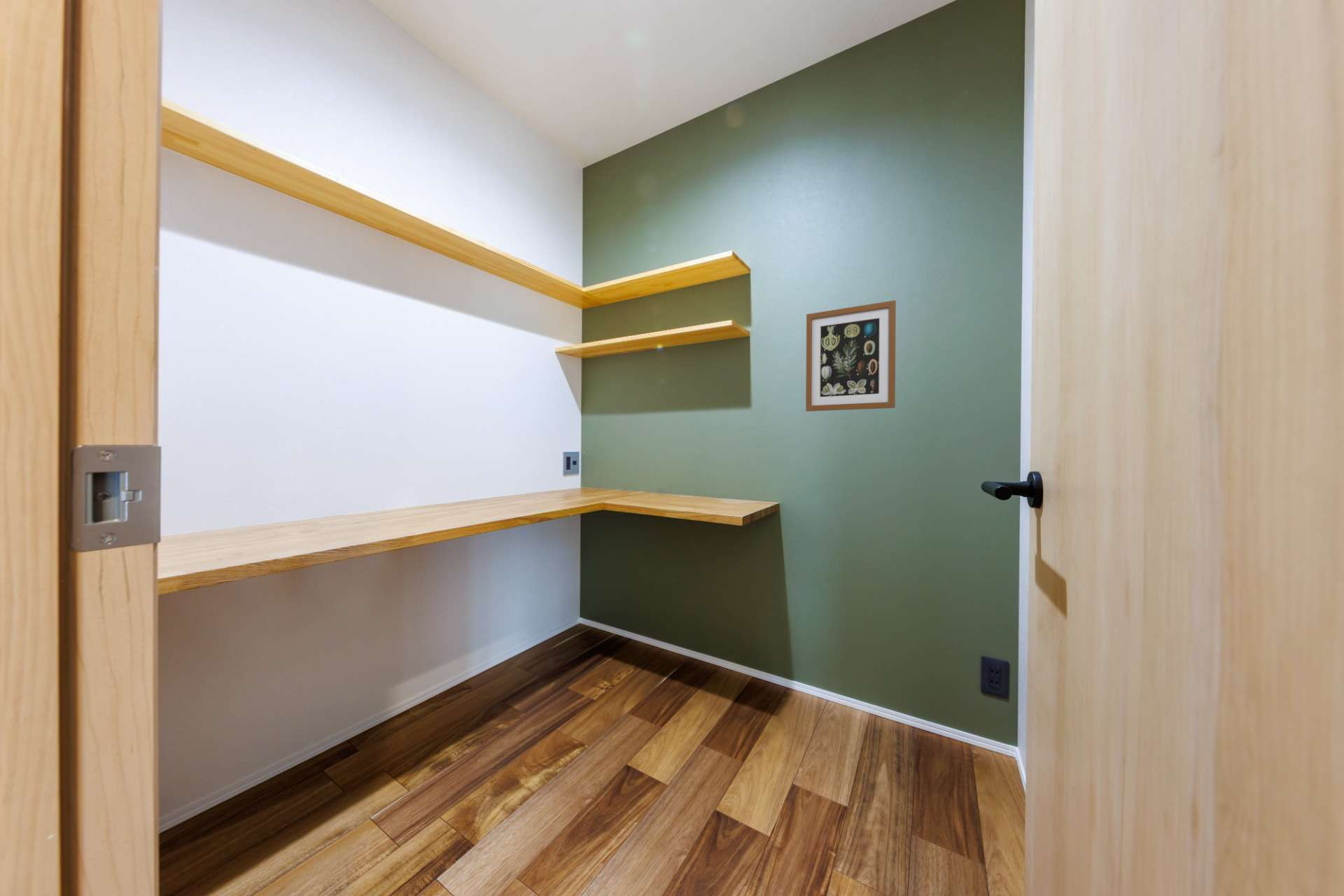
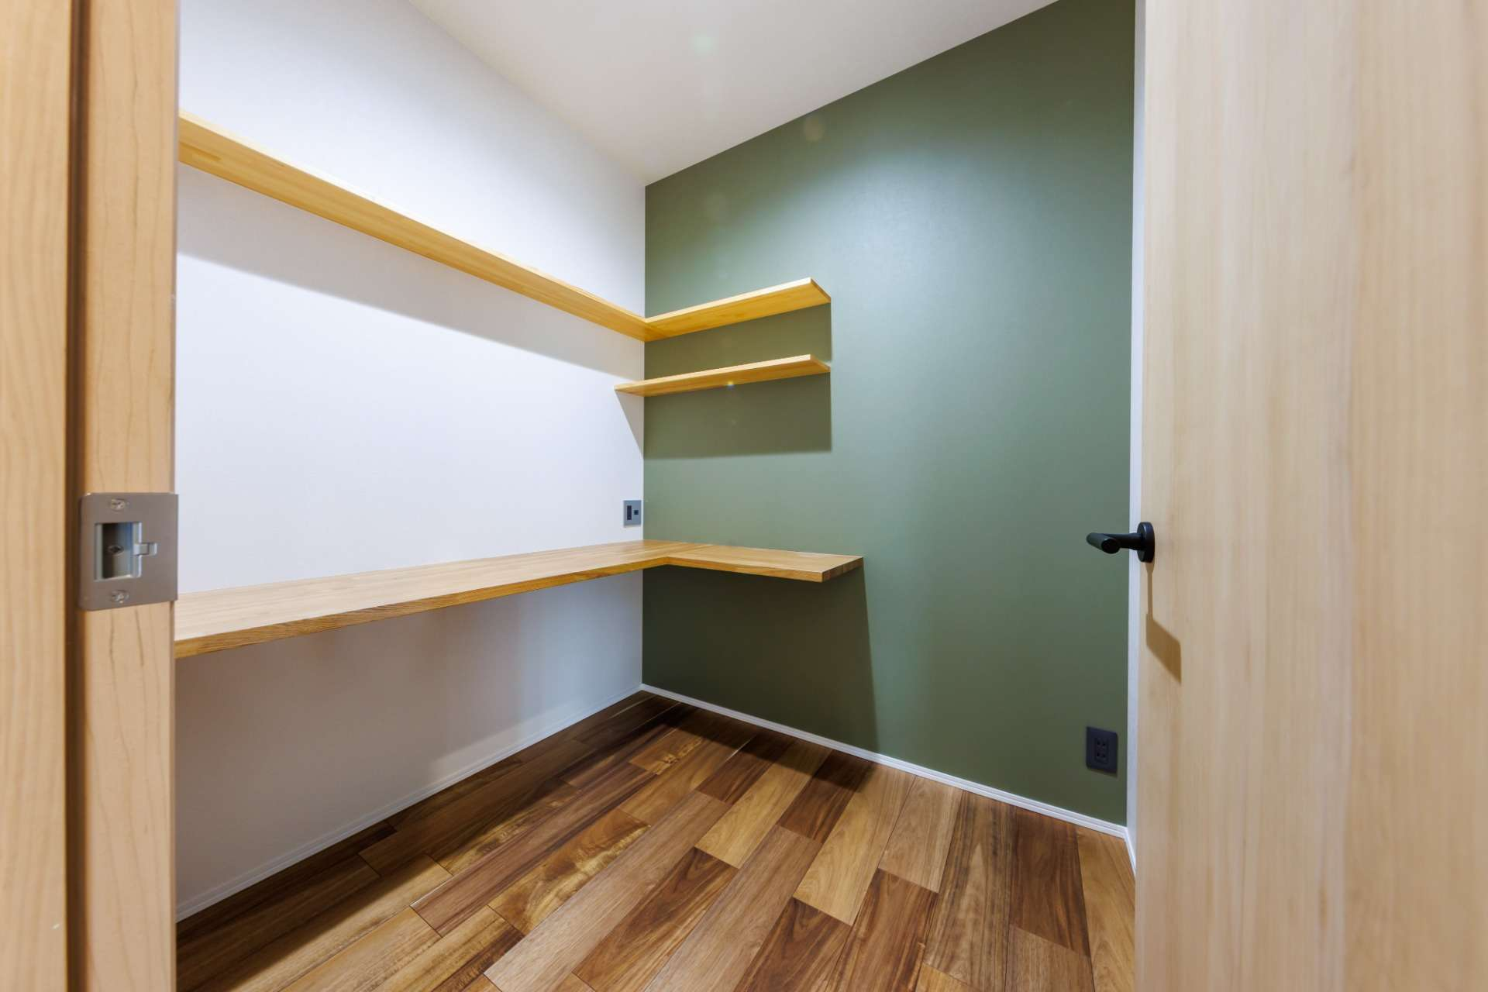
- wall art [805,300,897,412]
